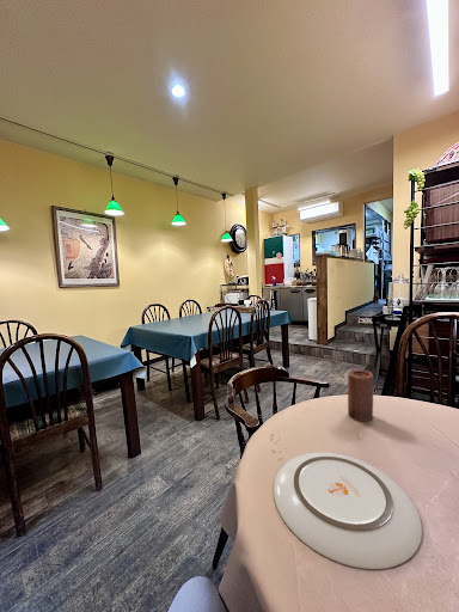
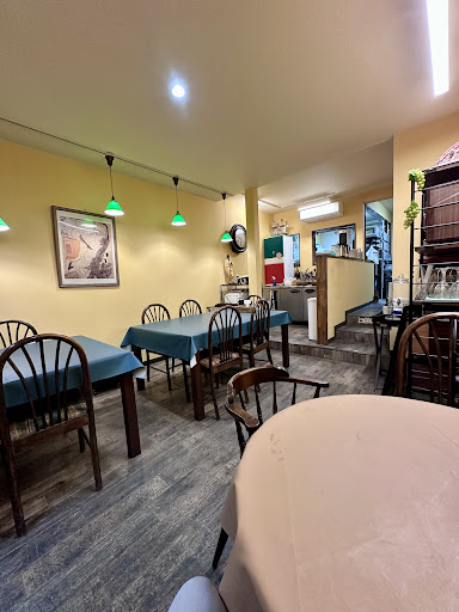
- candle [347,368,374,422]
- plate [273,451,423,570]
